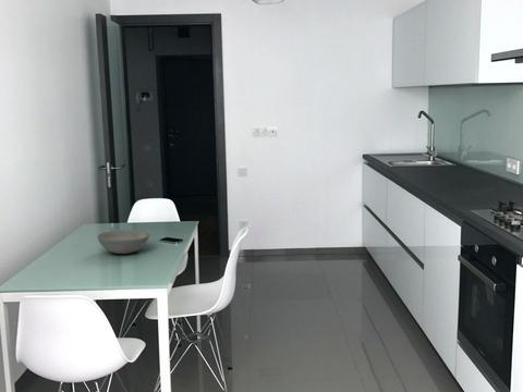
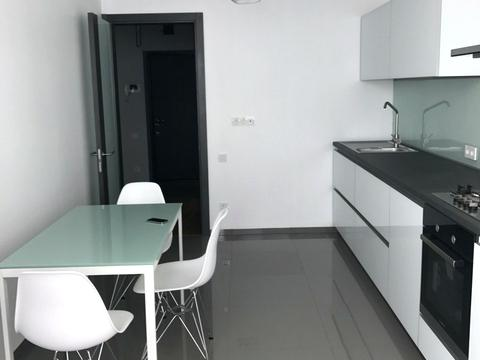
- bowl [97,229,150,255]
